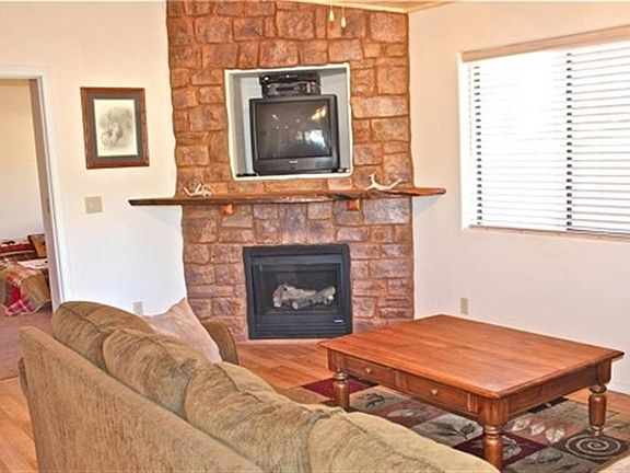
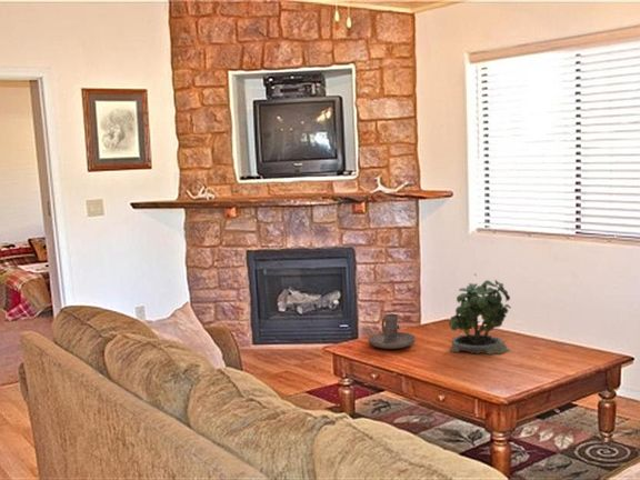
+ potted plant [448,272,512,356]
+ candle holder [367,312,417,350]
